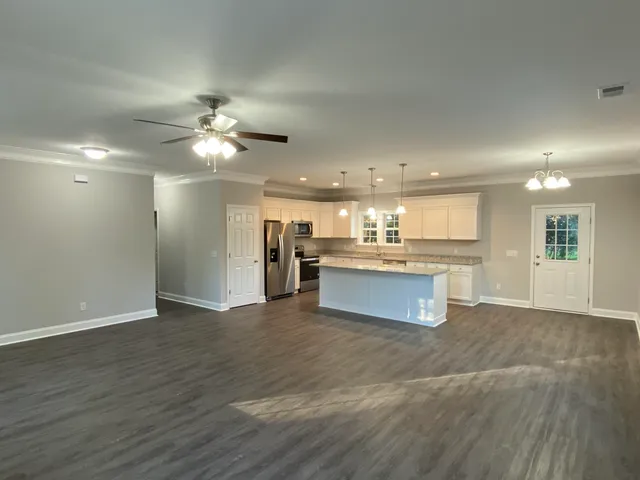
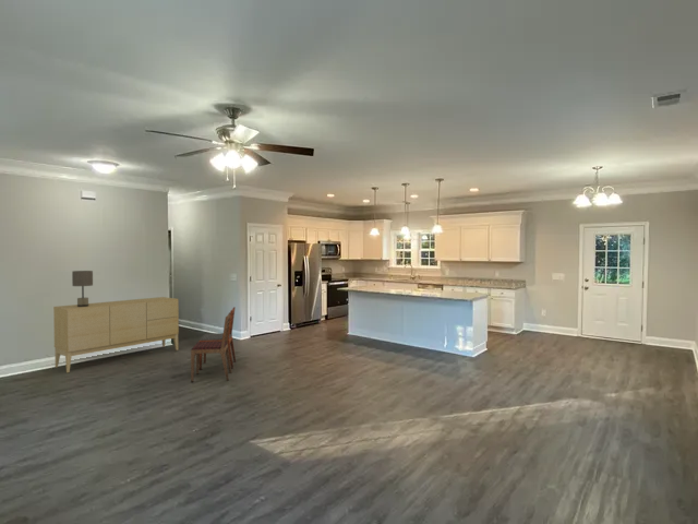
+ lamp [71,270,94,307]
+ sideboard [52,296,180,373]
+ chair [190,306,237,383]
